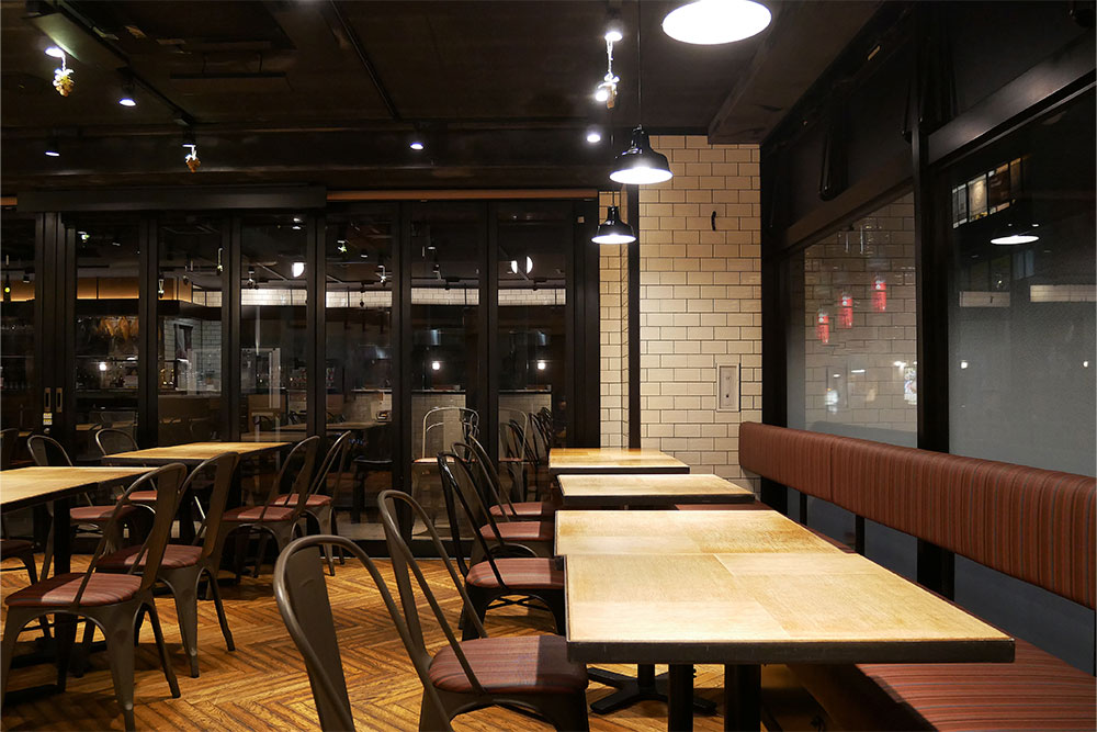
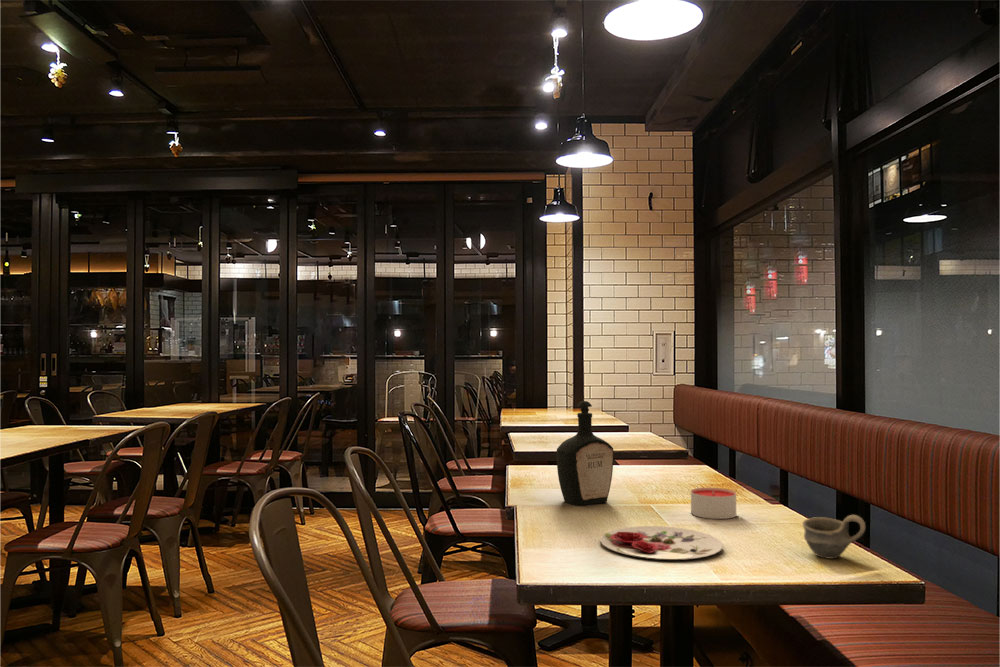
+ candle [690,487,737,520]
+ plate [599,525,724,561]
+ bottle [556,400,614,507]
+ cup [801,514,866,560]
